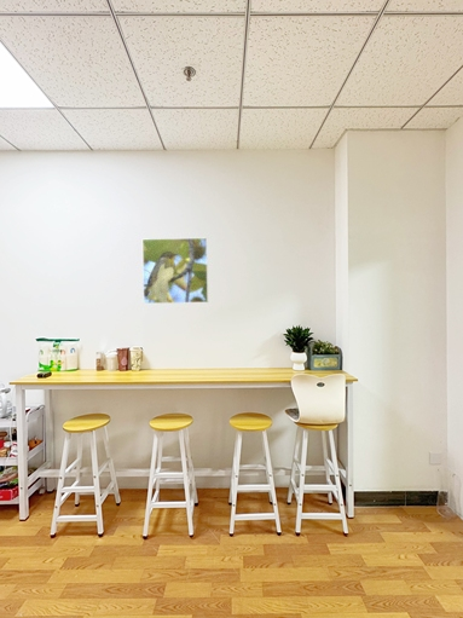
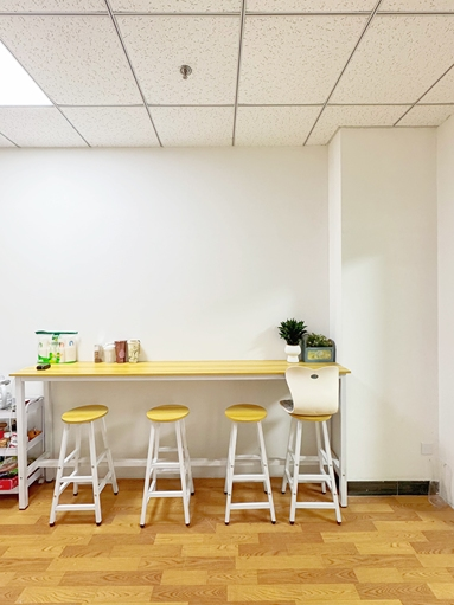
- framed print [141,237,209,305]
